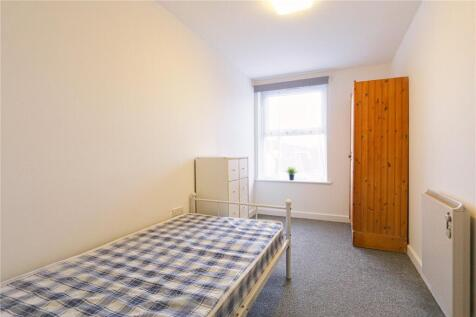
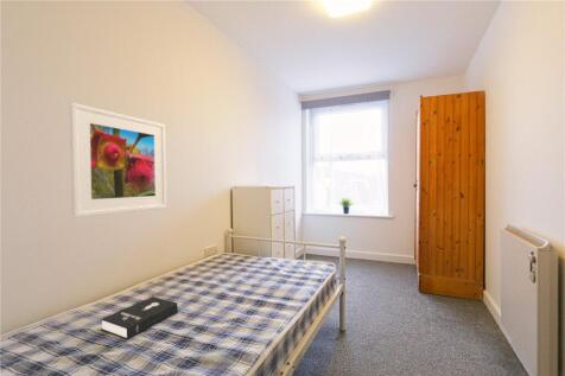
+ booklet [100,295,179,340]
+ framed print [69,101,167,218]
